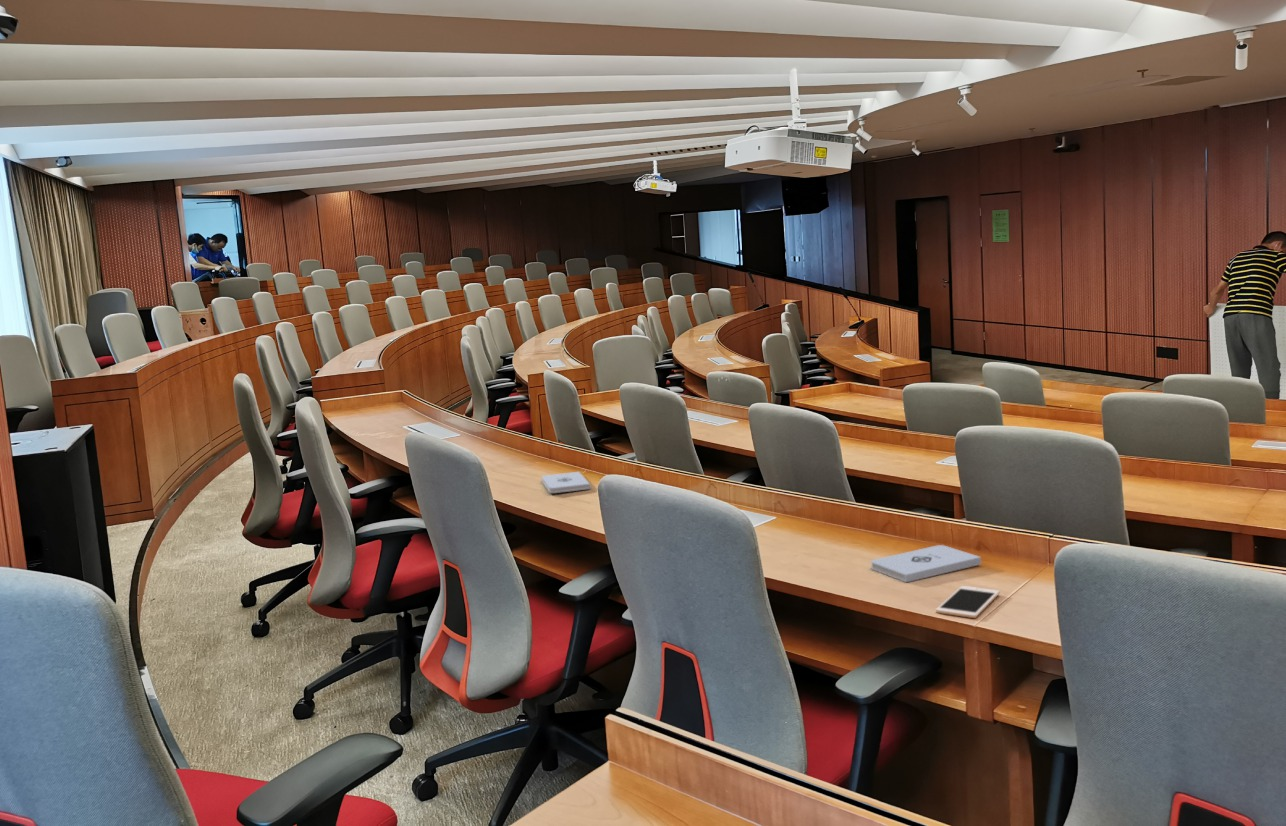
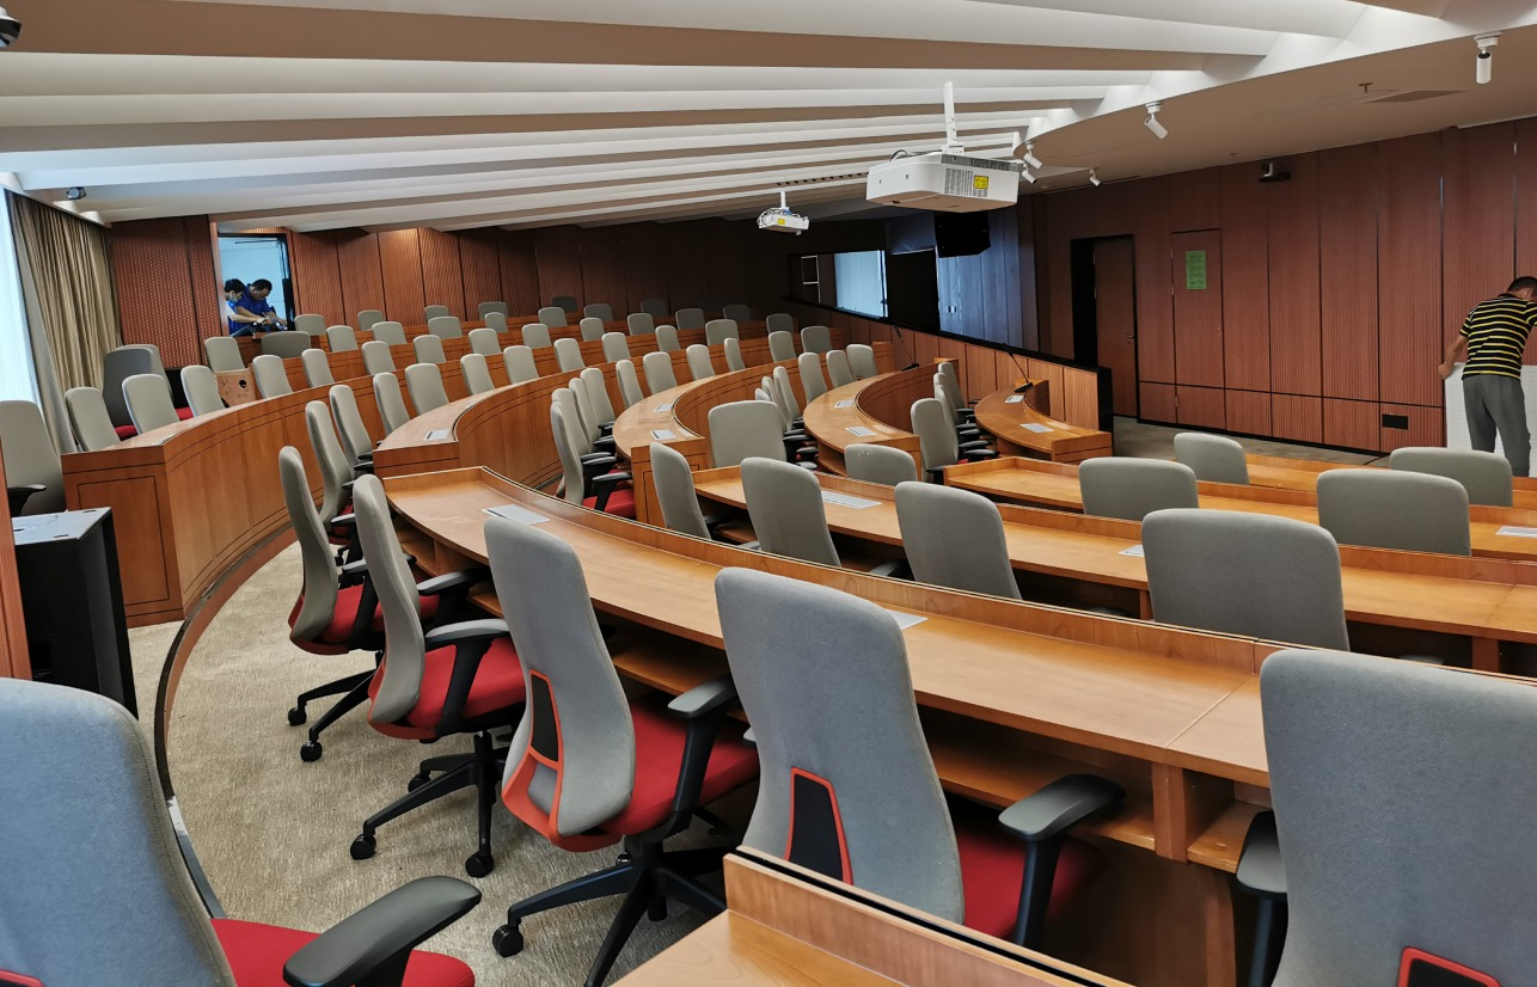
- cell phone [935,585,1001,619]
- notepad [870,544,982,583]
- notepad [541,471,591,494]
